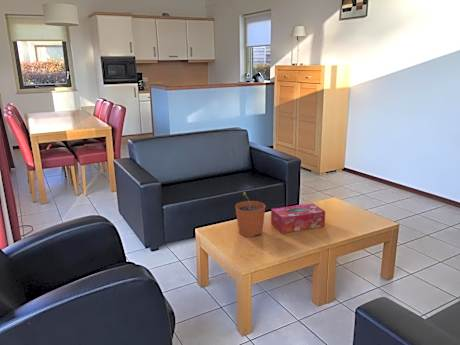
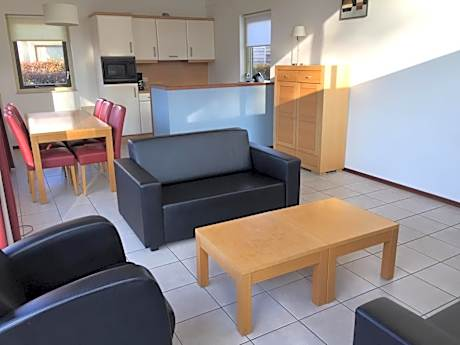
- plant pot [234,191,266,238]
- tissue box [270,202,326,234]
